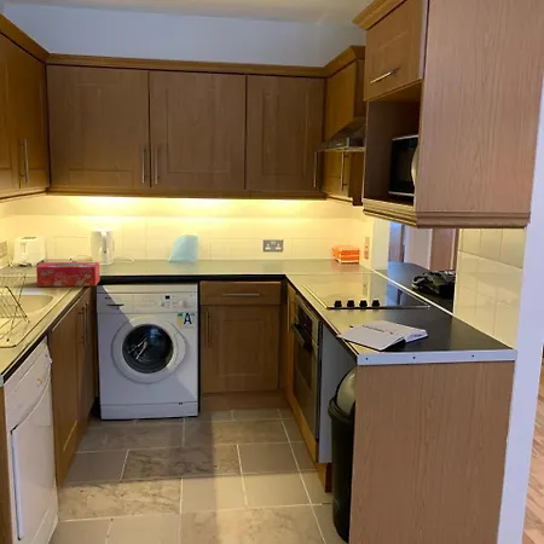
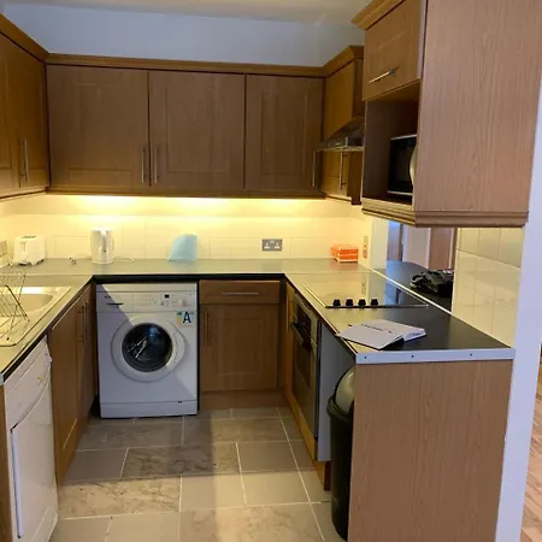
- tissue box [35,261,102,288]
